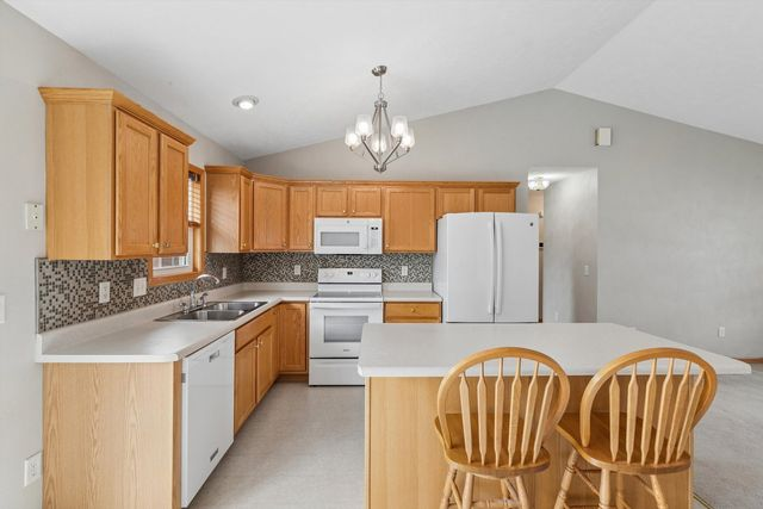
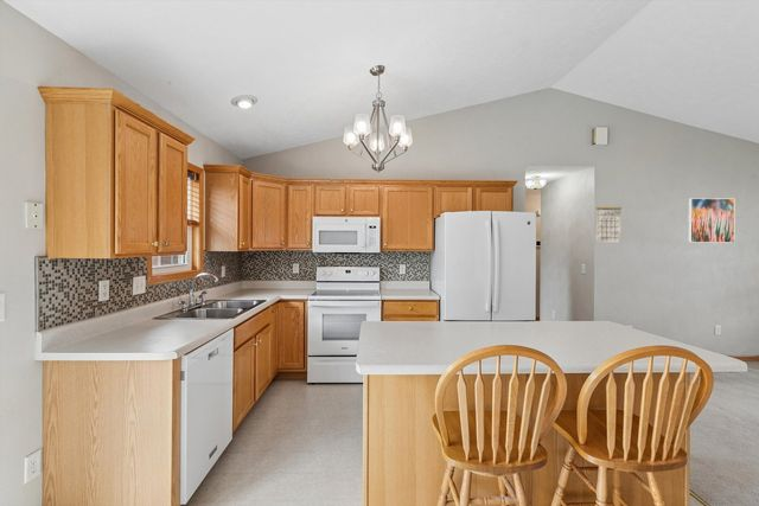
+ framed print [688,197,735,244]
+ calendar [595,206,623,244]
